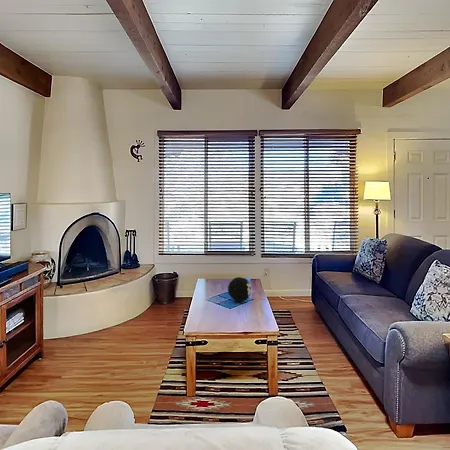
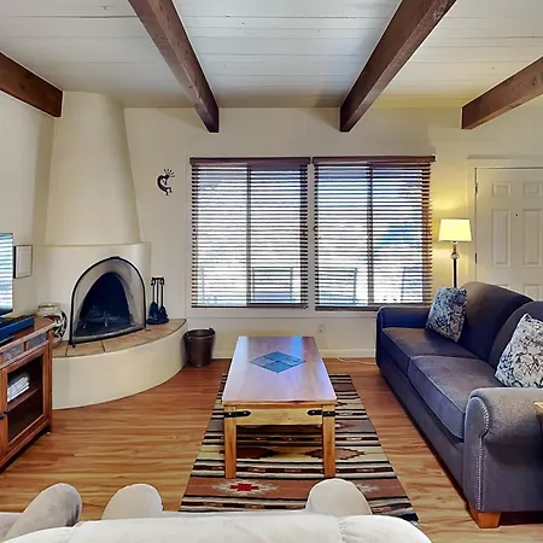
- decorative orb [227,276,252,302]
